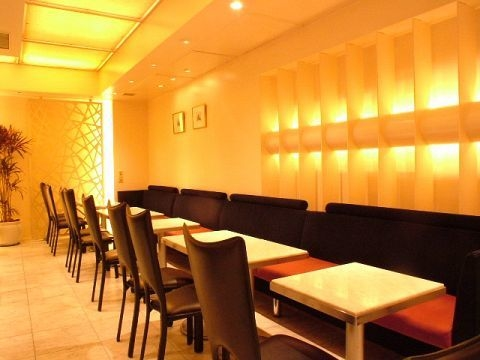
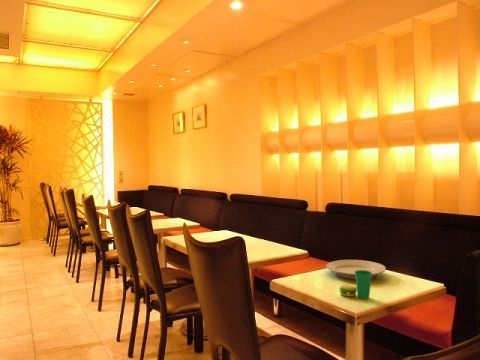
+ plate [325,259,387,280]
+ cup [338,270,372,300]
